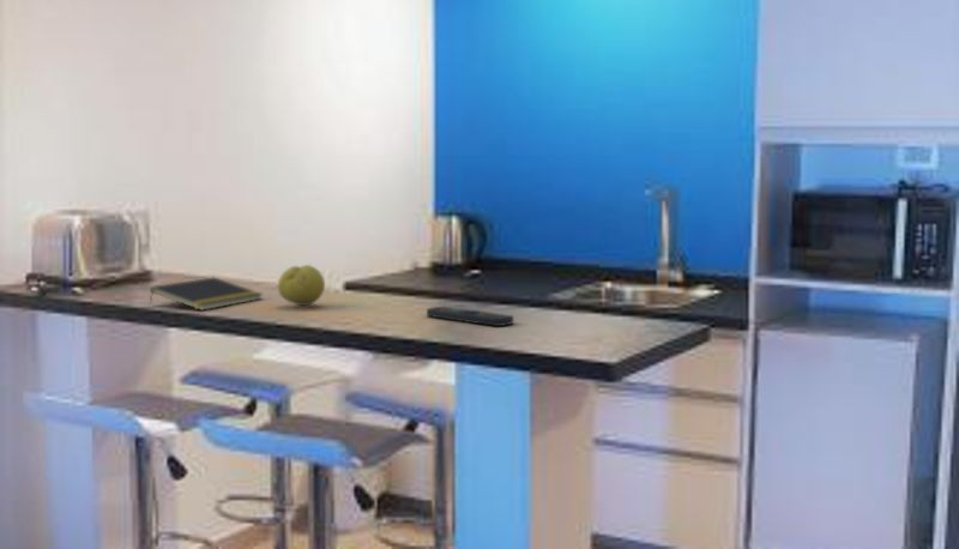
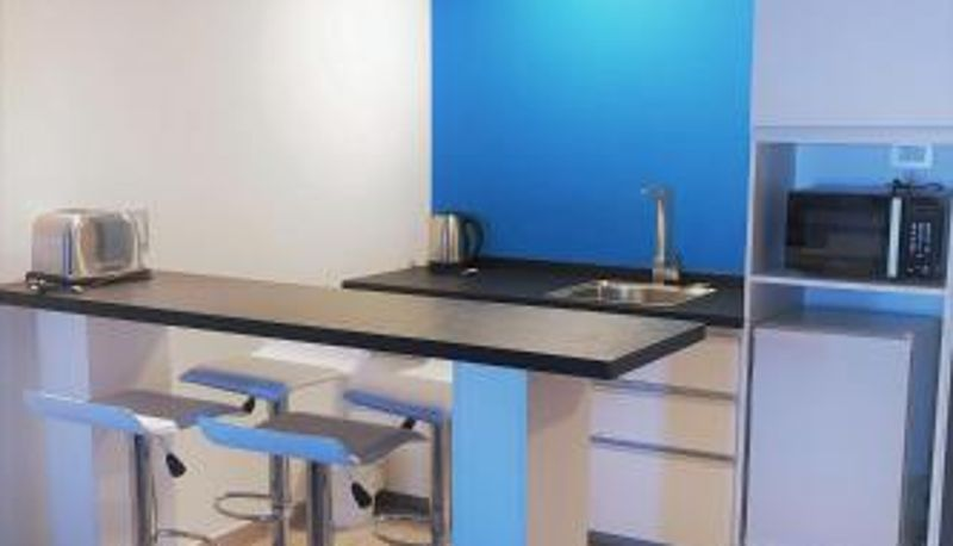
- remote control [426,306,514,327]
- notepad [147,276,264,312]
- fruit [277,264,326,307]
